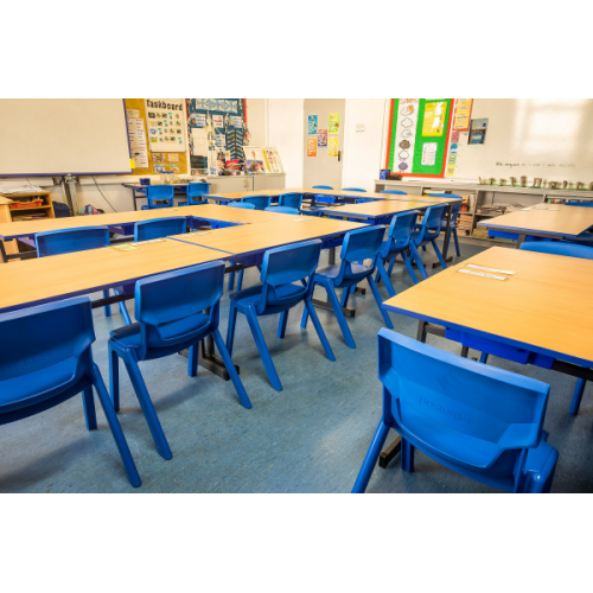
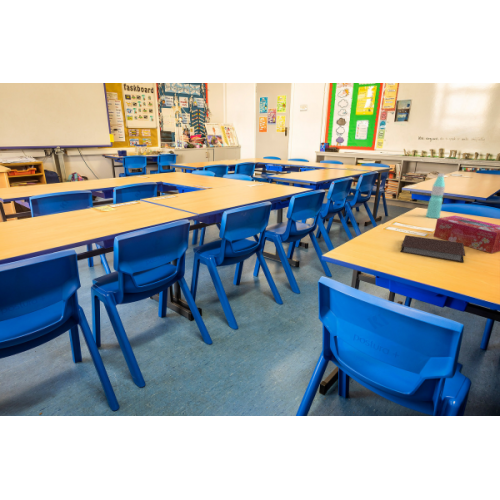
+ water bottle [425,173,446,219]
+ tissue box [433,215,500,254]
+ notebook [399,234,466,263]
